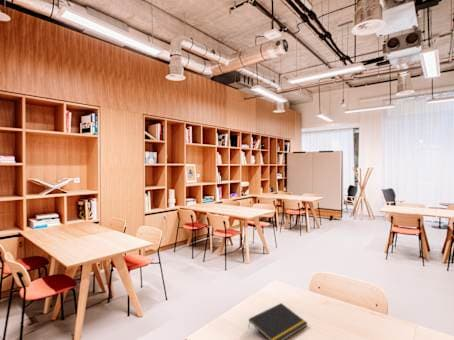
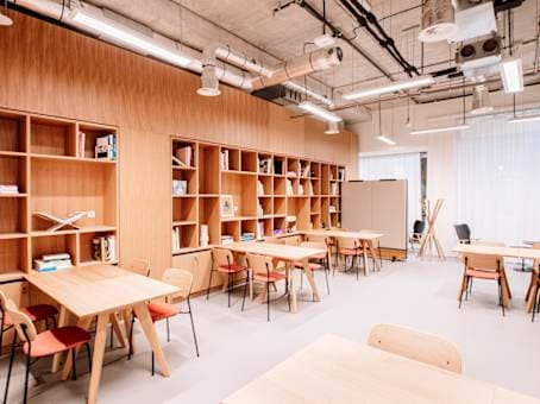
- notepad [247,302,309,340]
